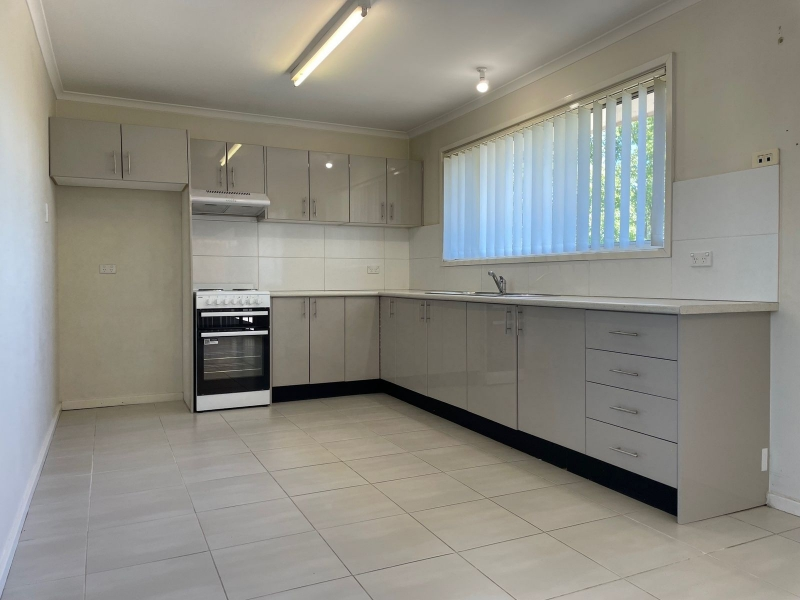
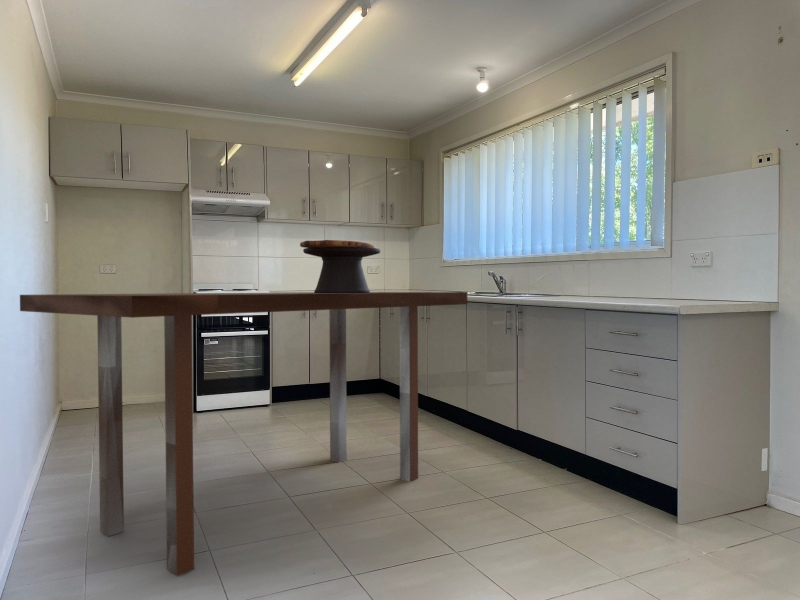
+ dining table [19,291,468,577]
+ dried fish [299,239,381,293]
